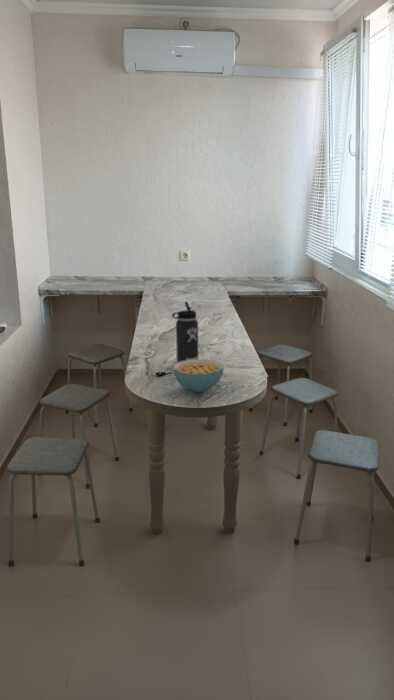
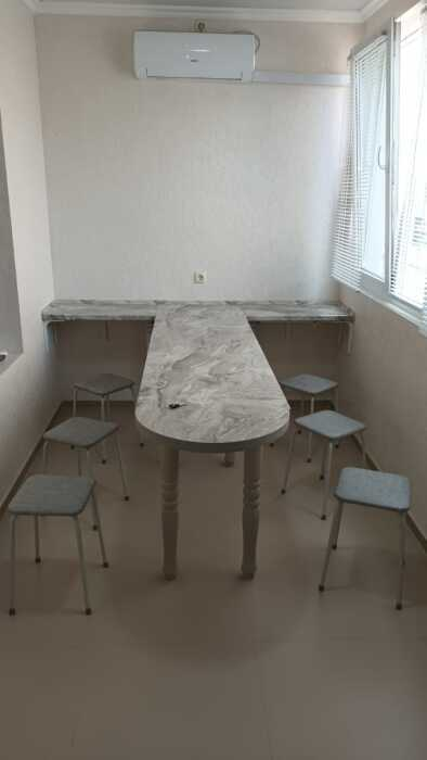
- thermos bottle [171,301,199,364]
- cereal bowl [172,358,224,393]
